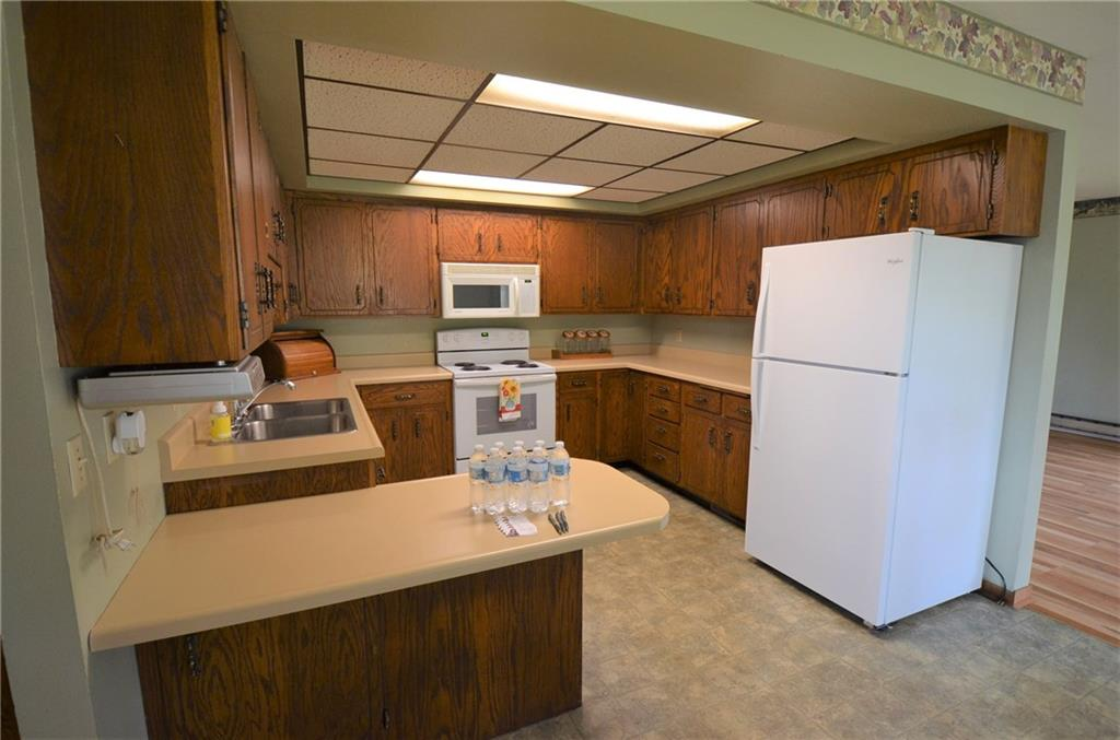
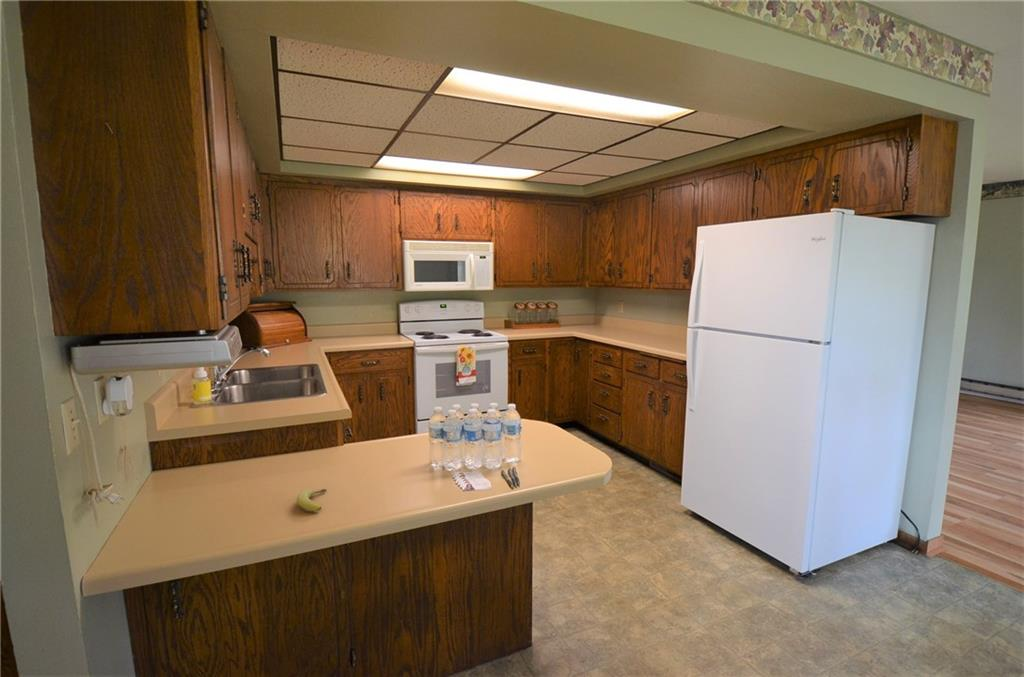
+ fruit [296,488,327,512]
